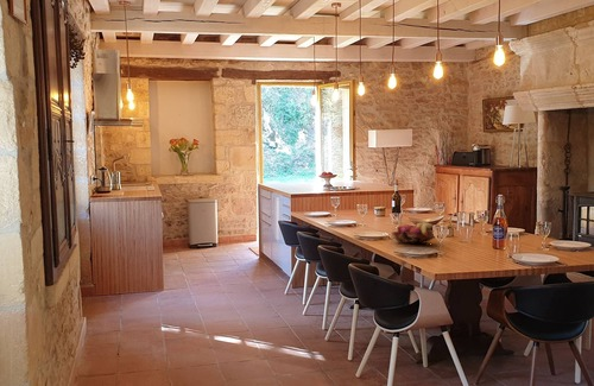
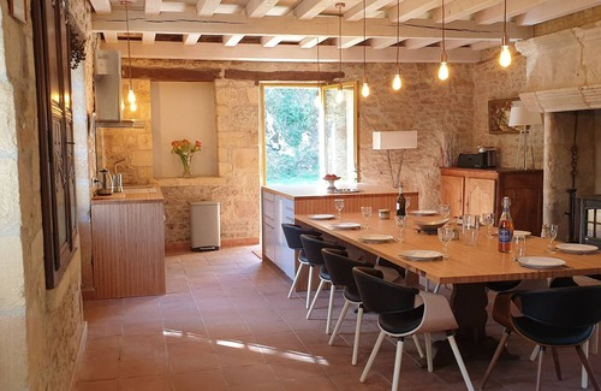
- fruit basket [390,221,436,246]
